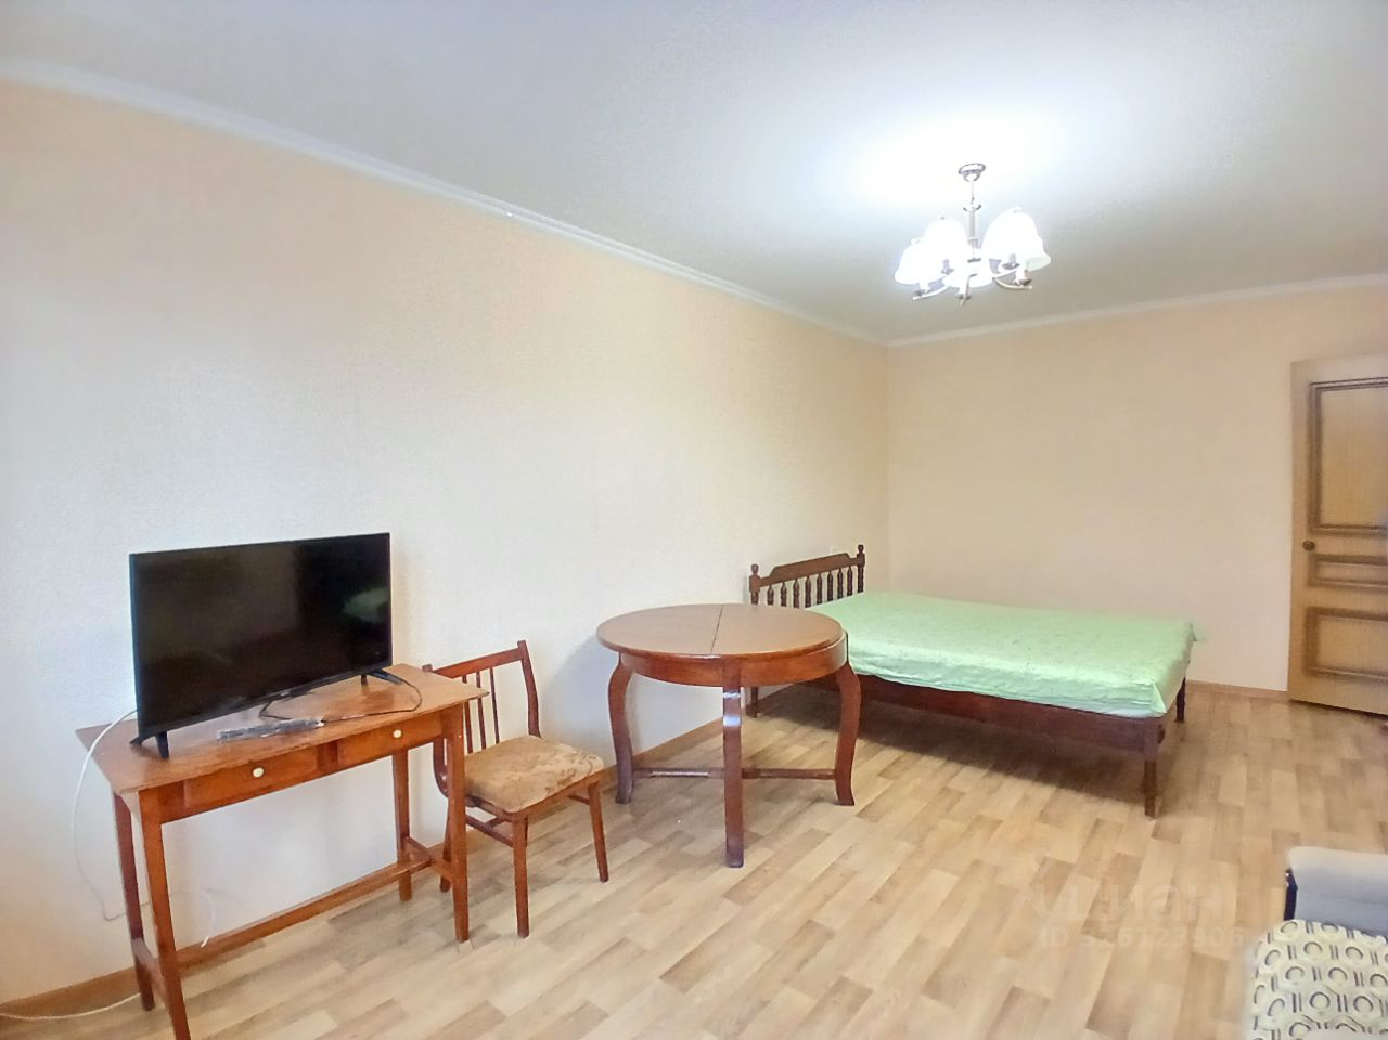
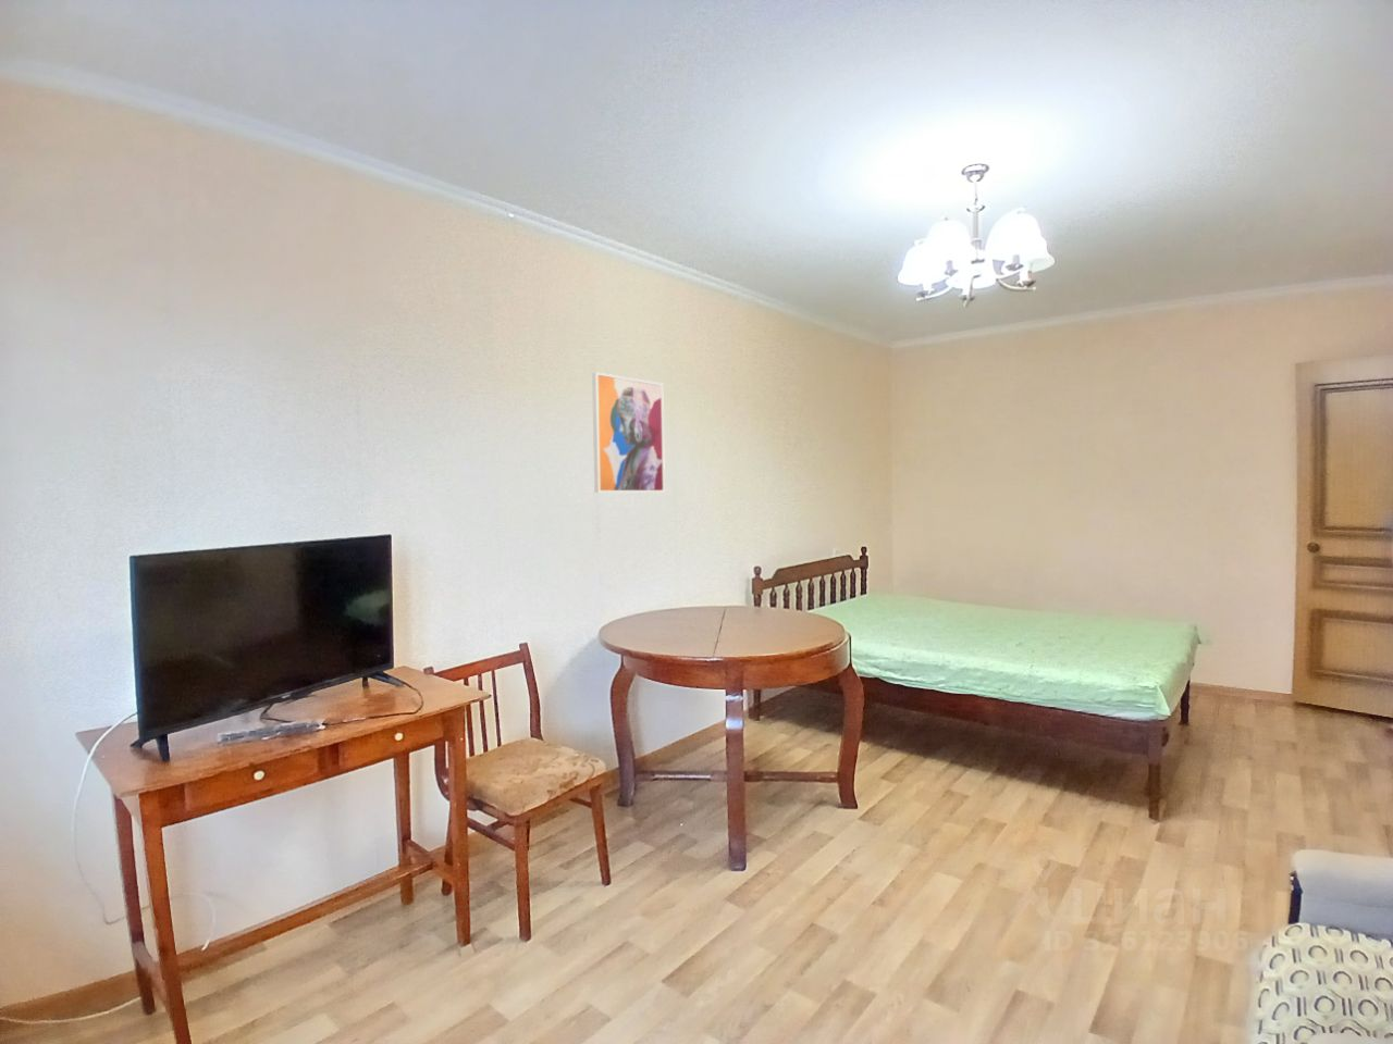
+ wall art [591,371,666,493]
